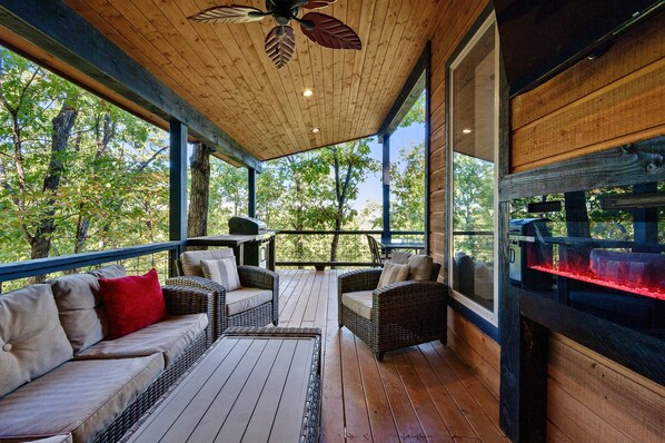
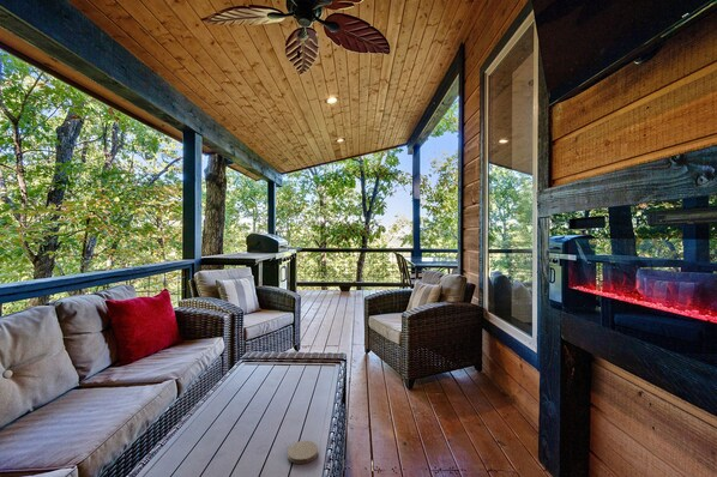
+ coaster [287,440,319,465]
